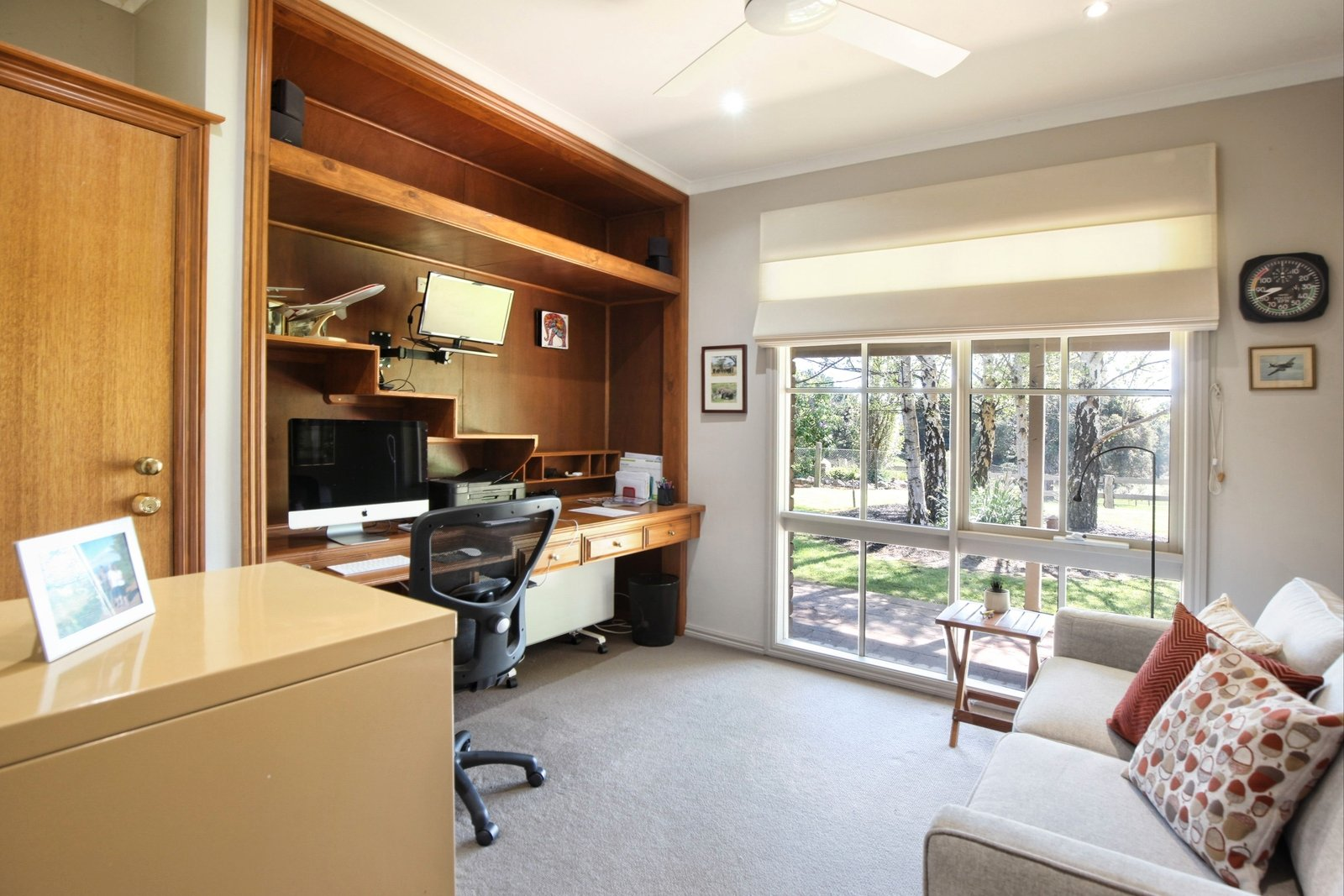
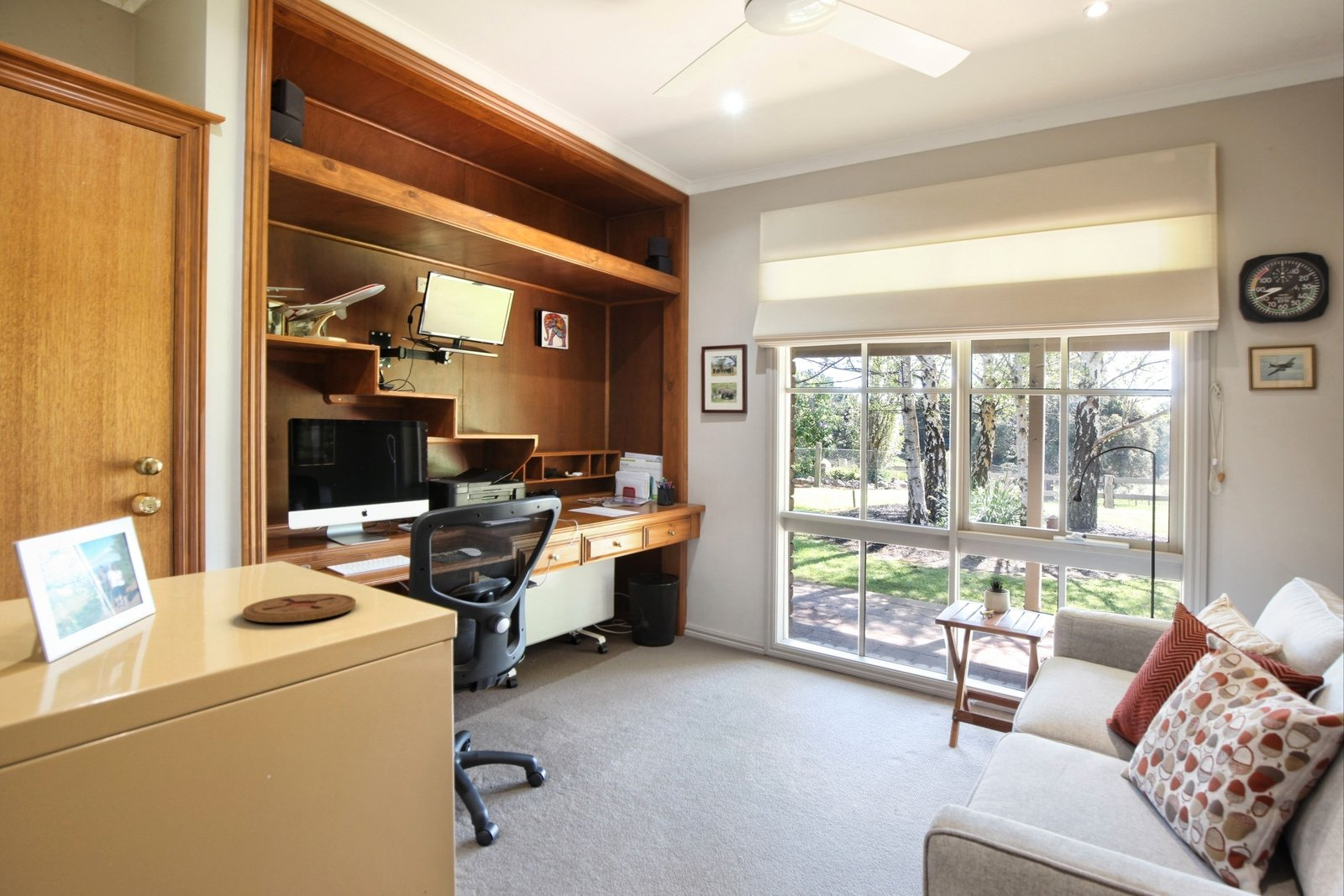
+ coaster [242,593,356,623]
